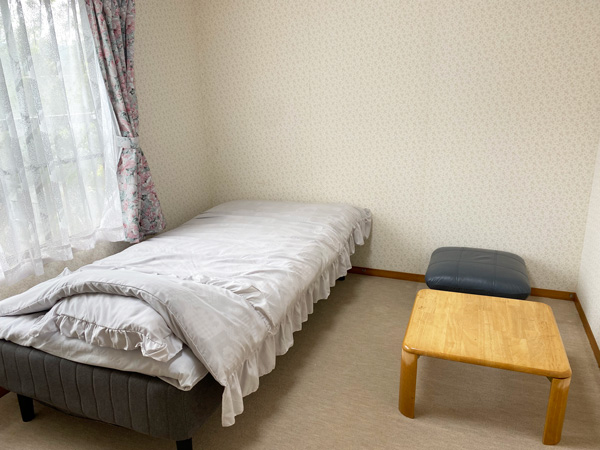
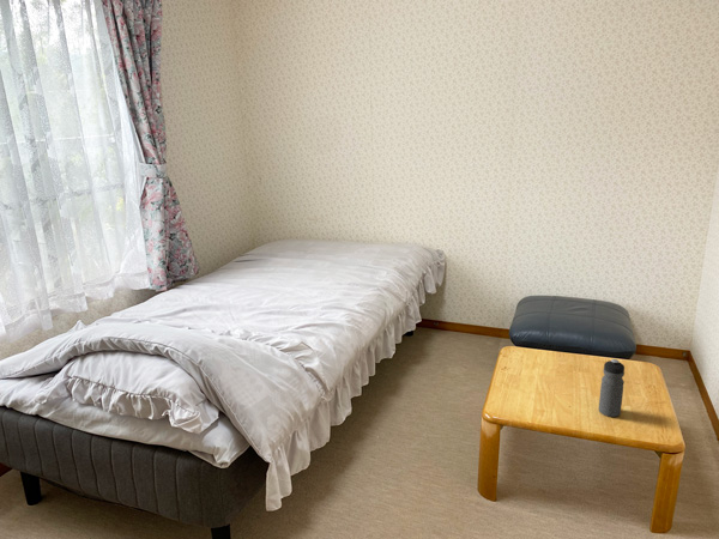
+ water bottle [598,358,626,418]
